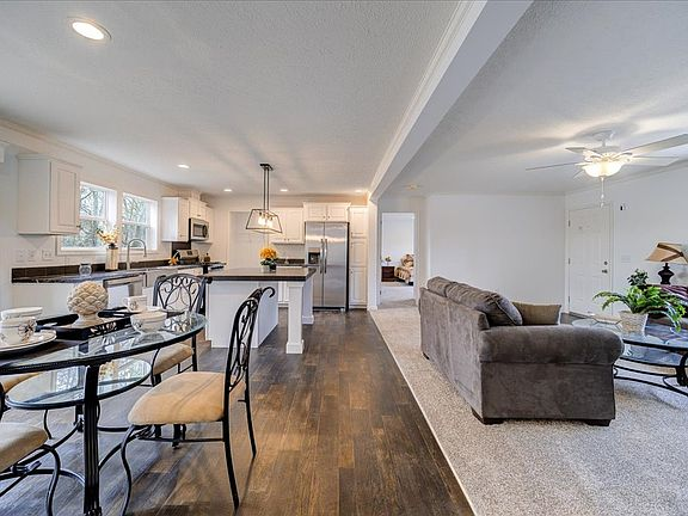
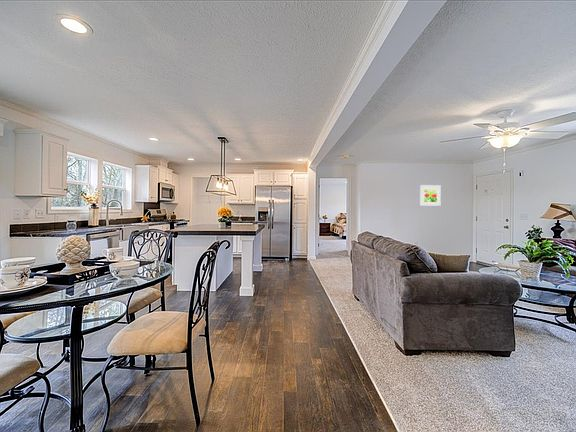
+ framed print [419,184,442,207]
